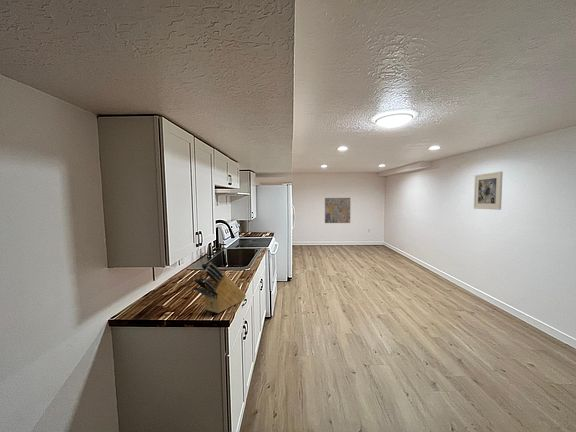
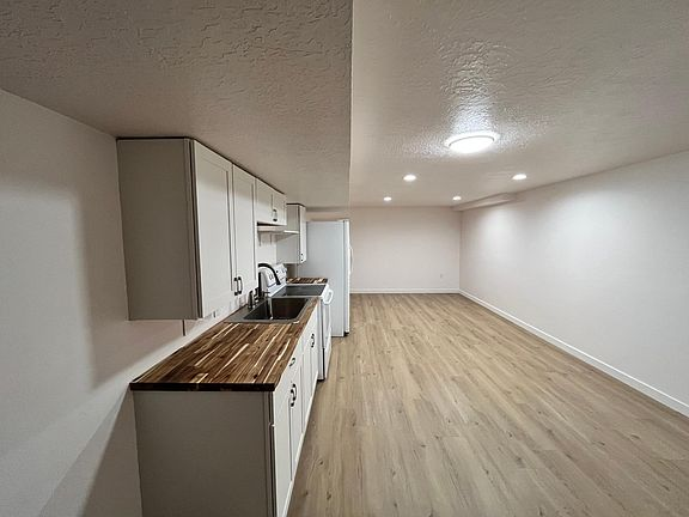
- knife block [192,262,247,314]
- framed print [473,170,504,211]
- wall art [324,197,351,224]
